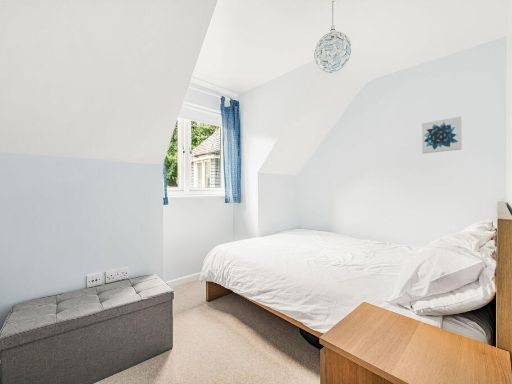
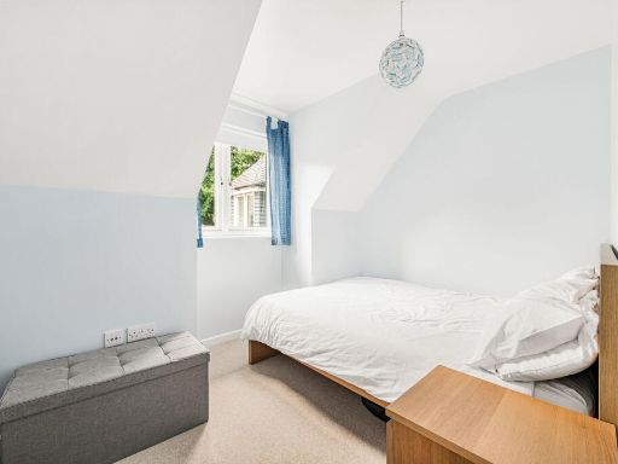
- wall art [421,115,463,154]
